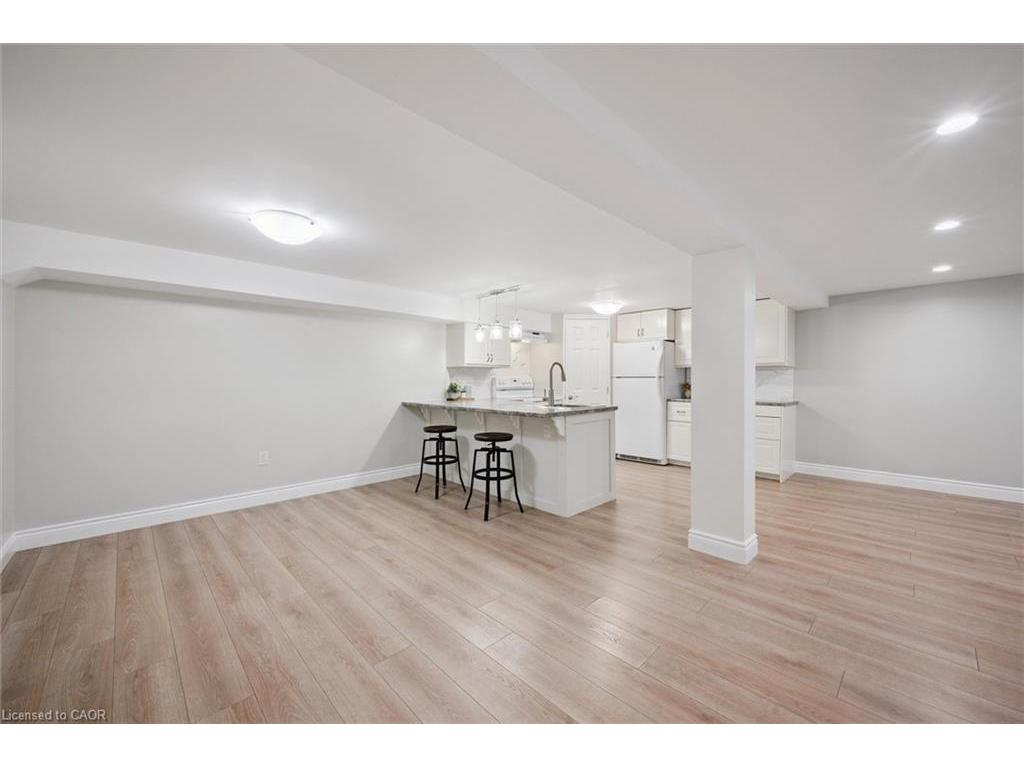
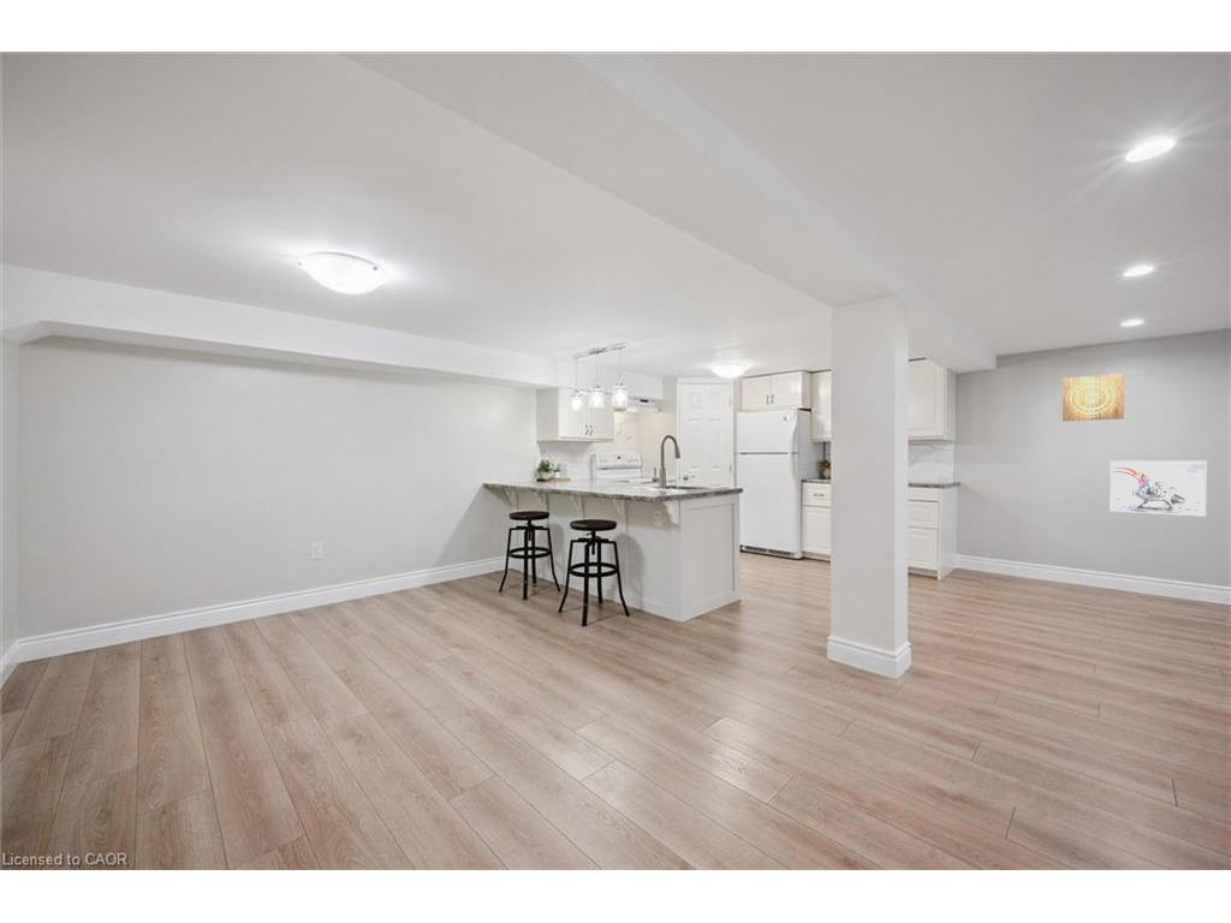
+ wall art [1061,373,1125,422]
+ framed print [1110,459,1207,517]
